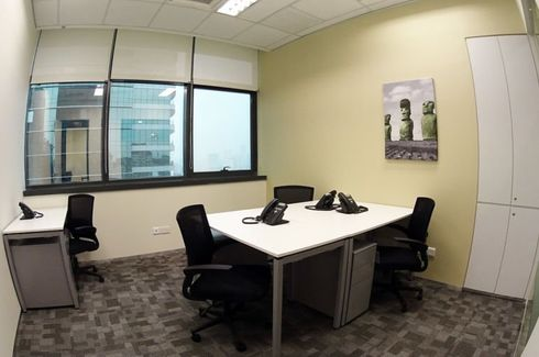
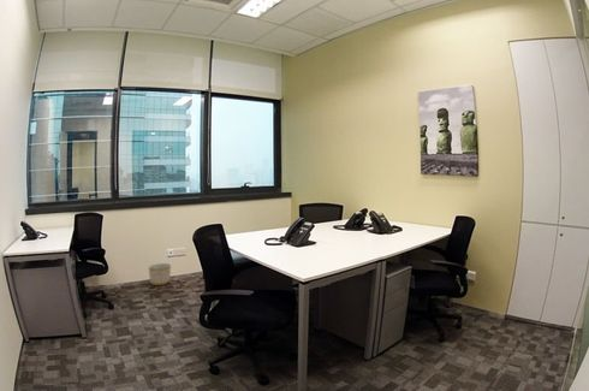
+ planter [148,262,172,286]
